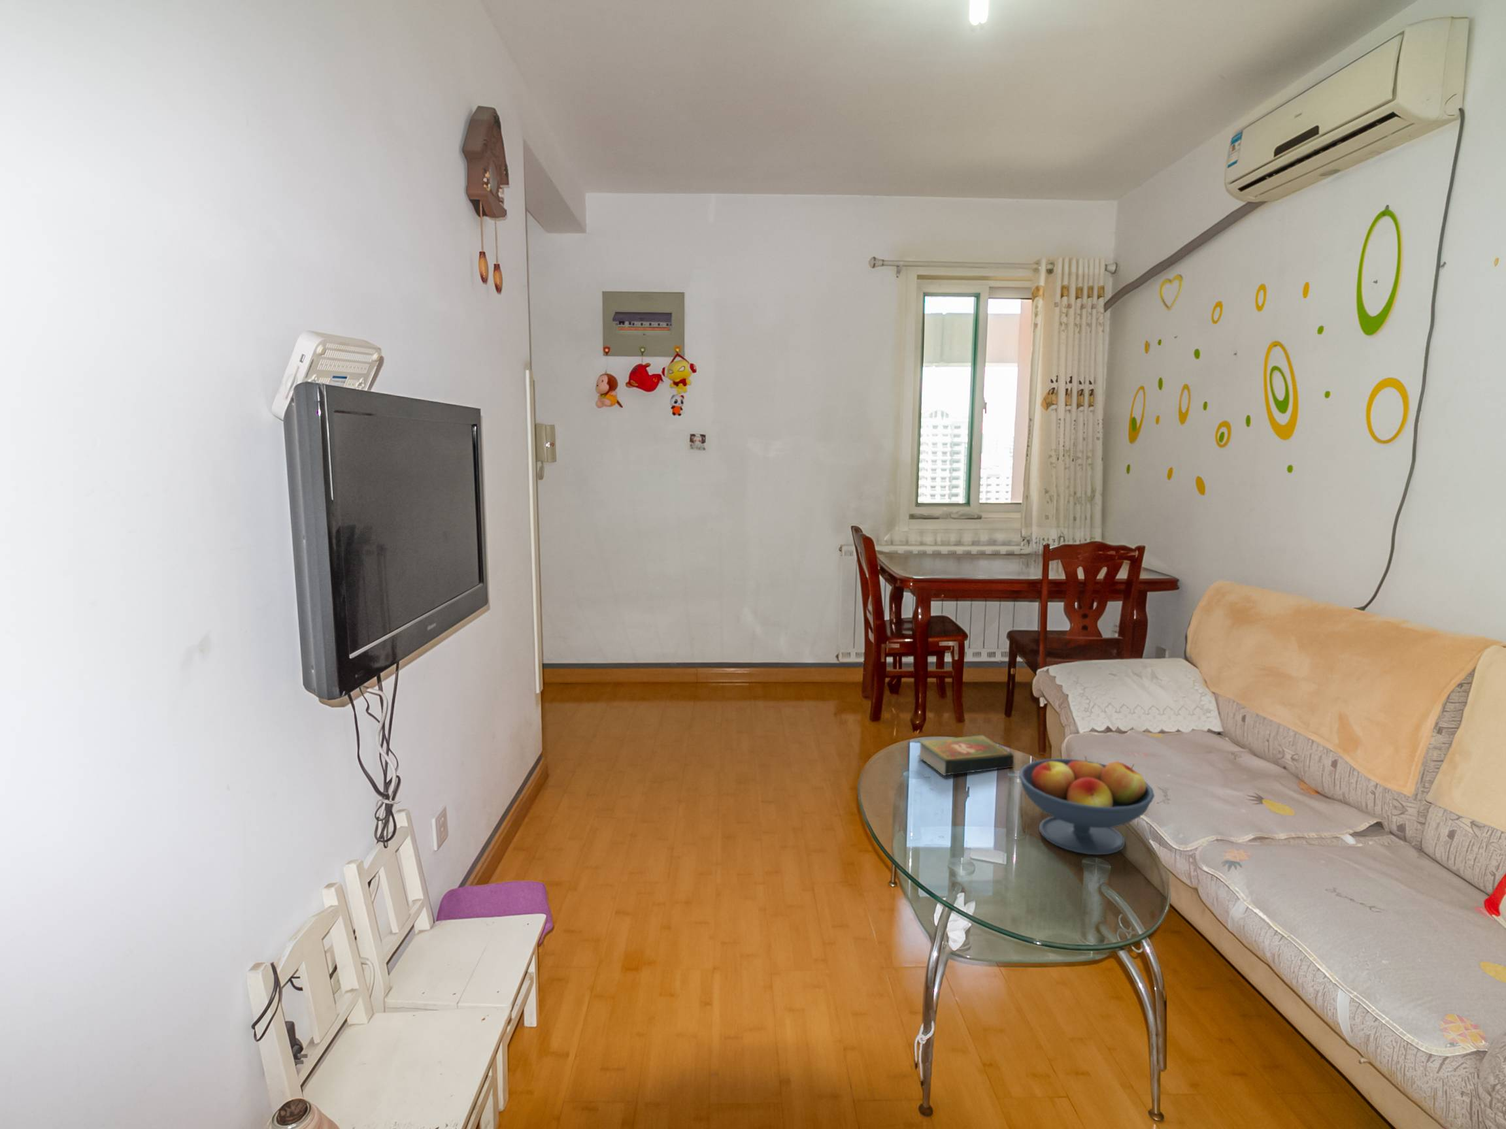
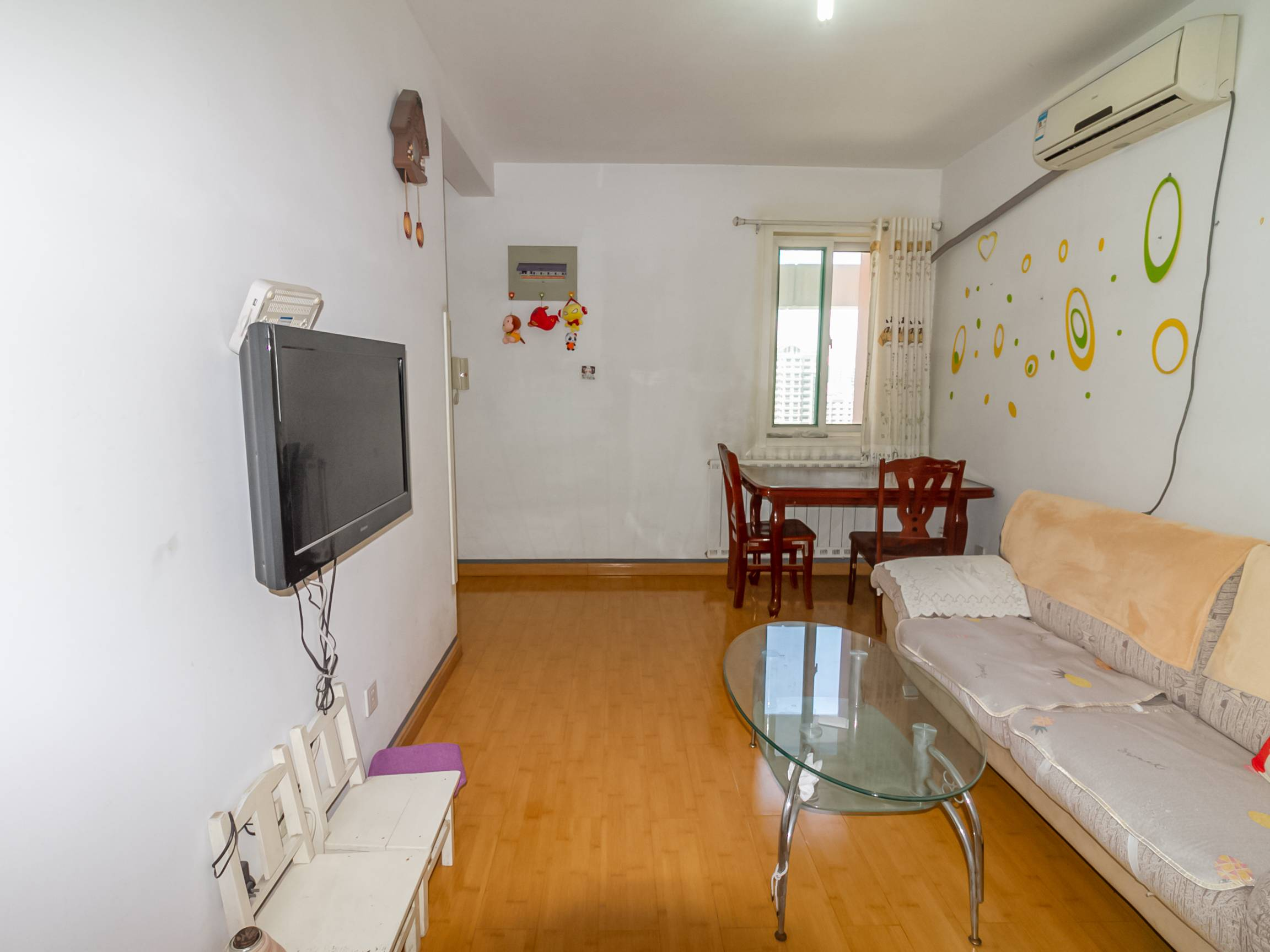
- book [917,734,1014,776]
- fruit bowl [1019,755,1155,855]
